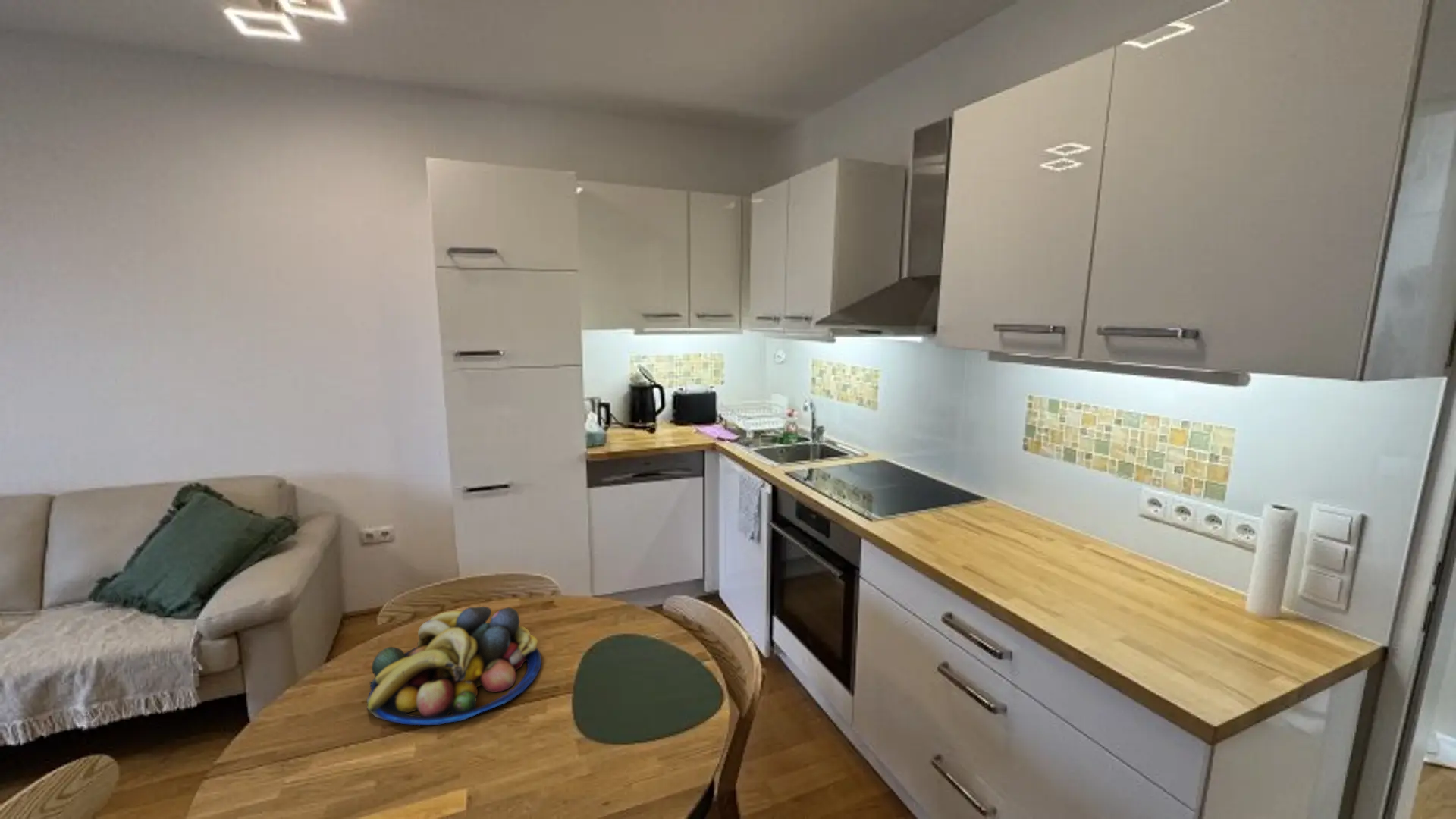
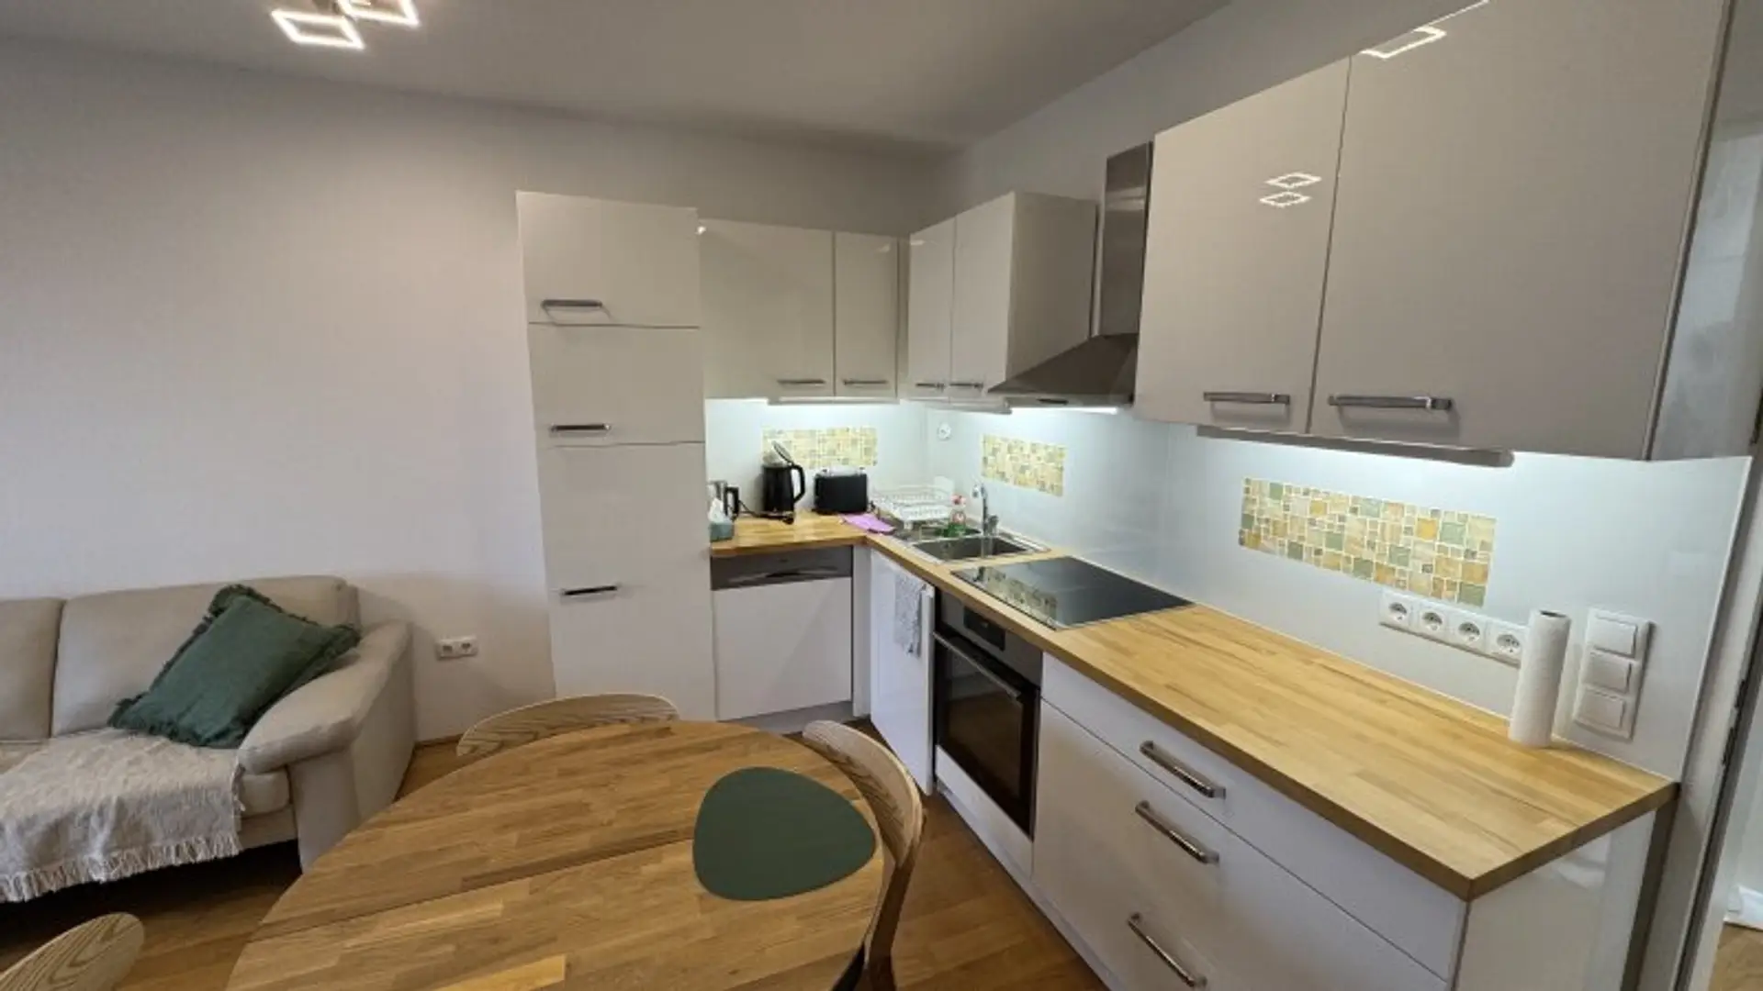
- fruit bowl [366,606,542,726]
